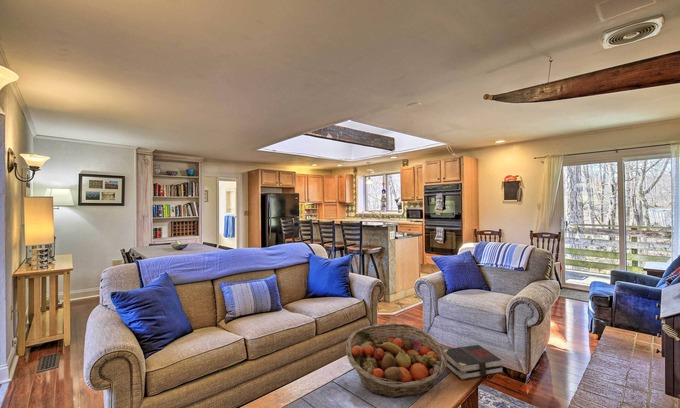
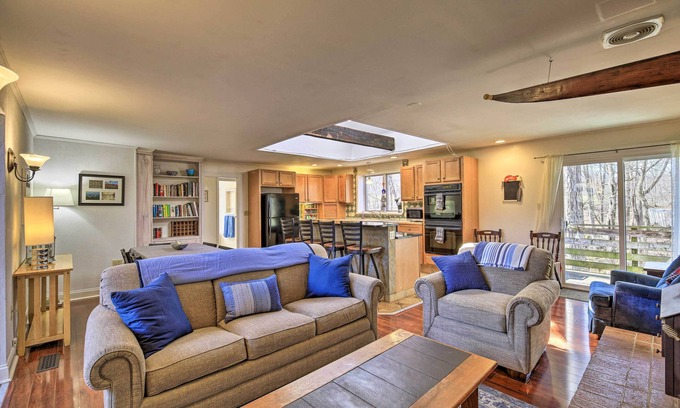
- fruit basket [345,322,447,399]
- book [443,344,505,381]
